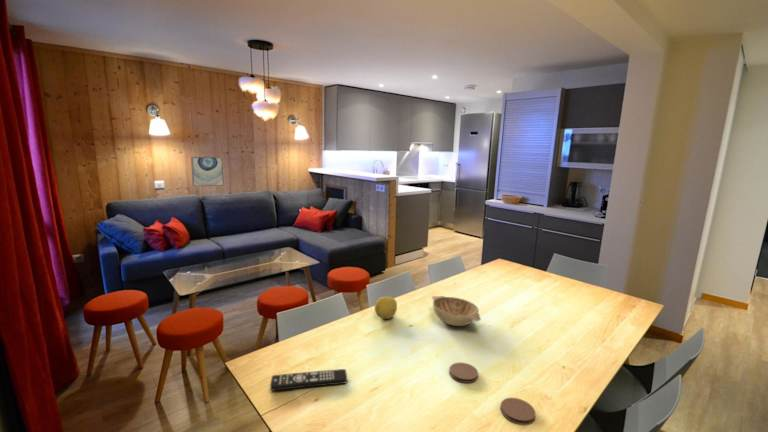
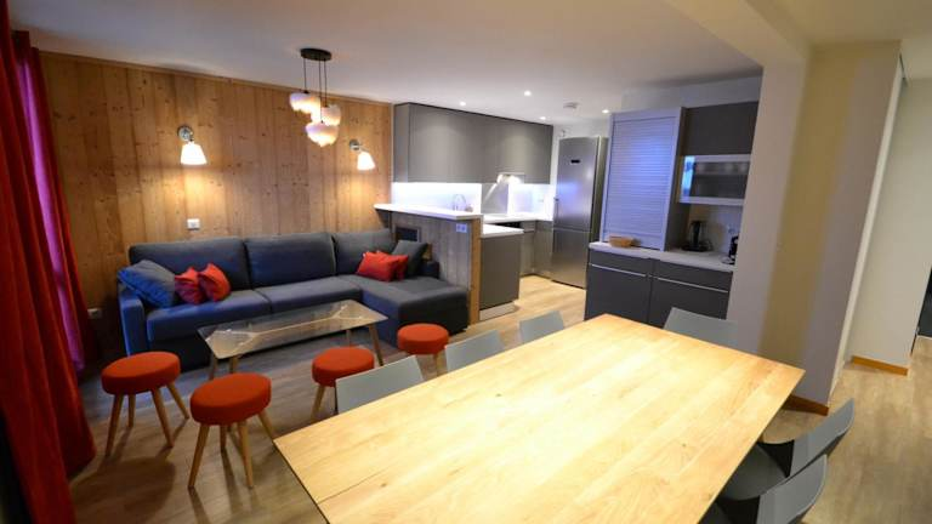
- remote control [269,368,348,392]
- fruit [374,296,398,320]
- decorative bowl [431,295,482,327]
- wall art [190,156,225,188]
- coaster [500,397,537,426]
- coaster [448,362,479,384]
